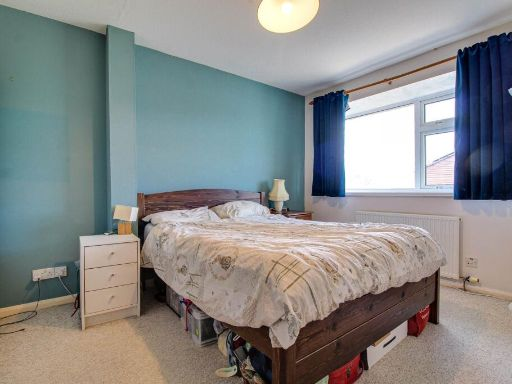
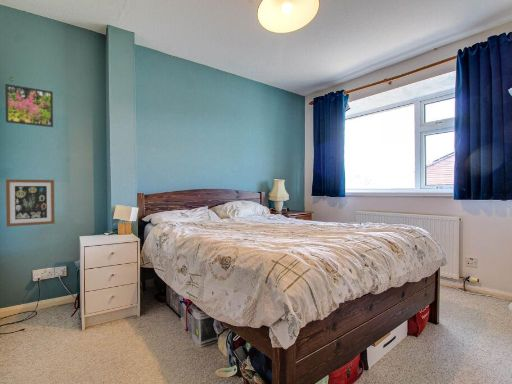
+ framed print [4,83,54,128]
+ wall art [5,178,56,227]
